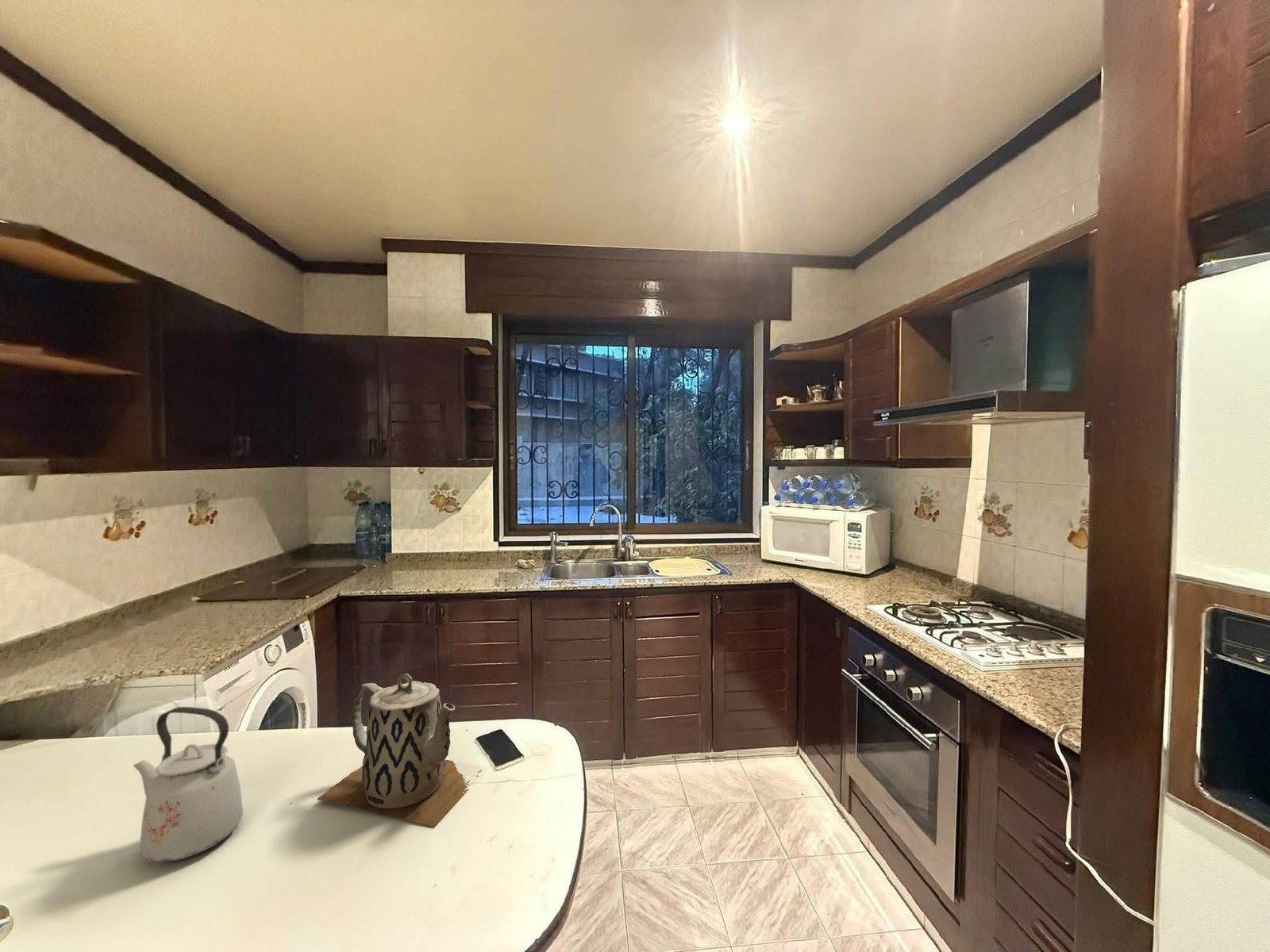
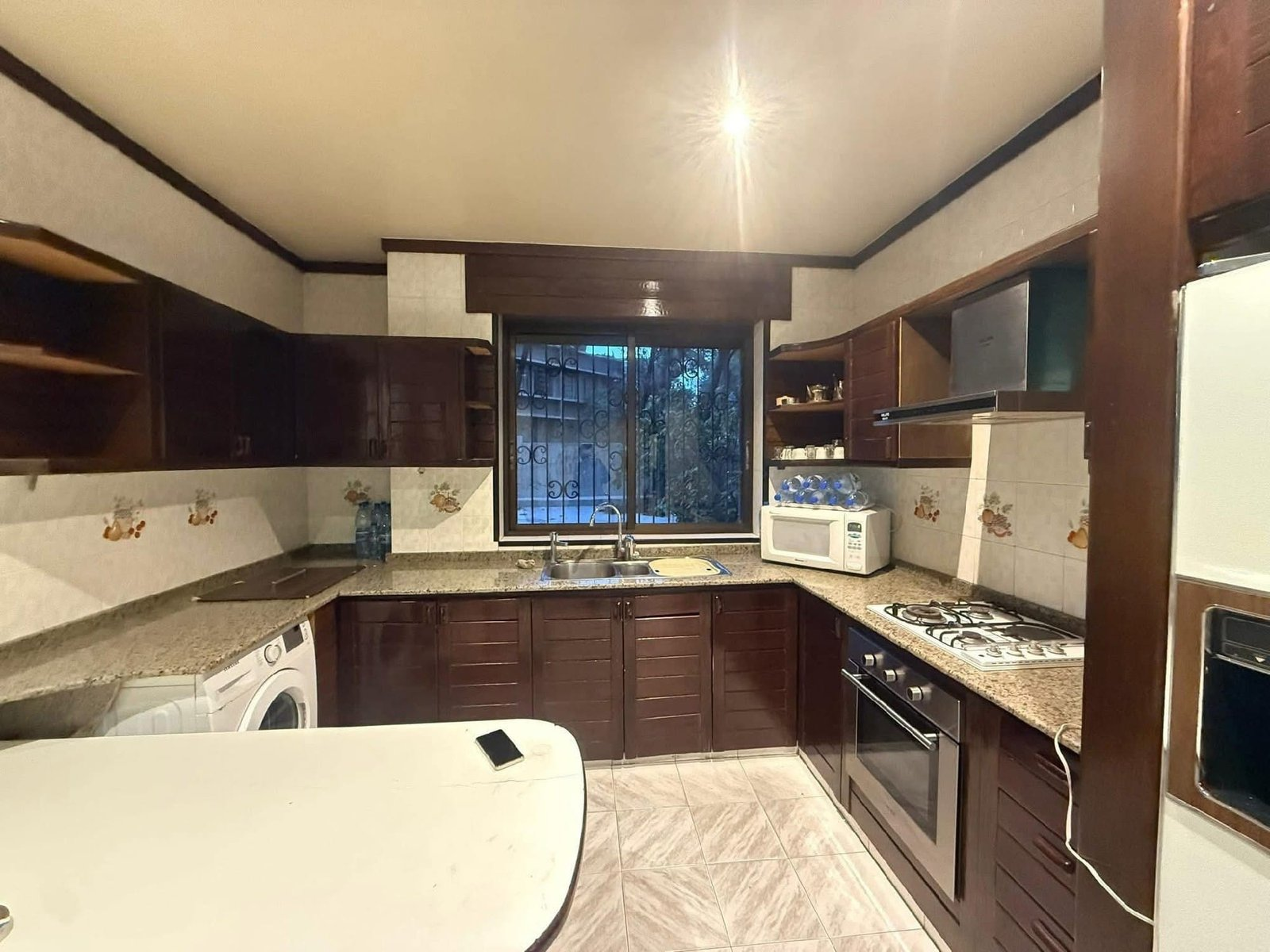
- kettle [133,706,244,863]
- teapot [316,673,483,827]
